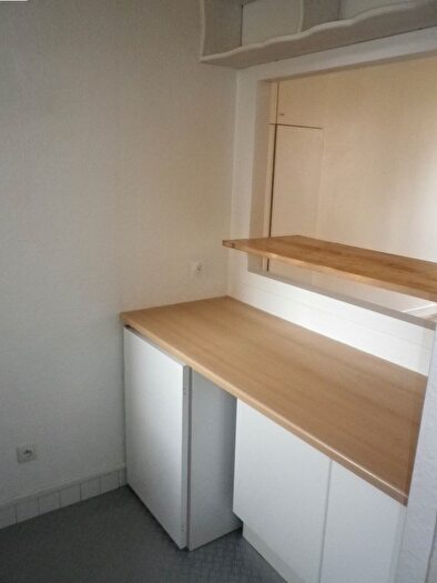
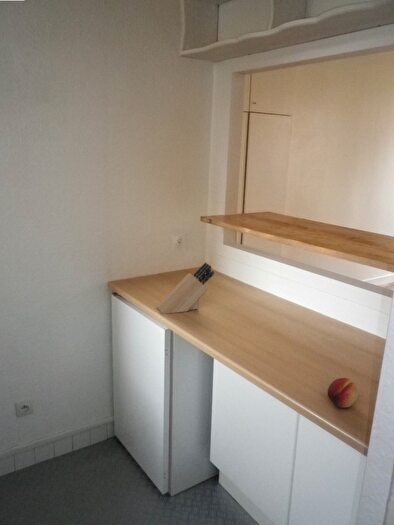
+ knife block [155,261,215,315]
+ fruit [327,377,359,409]
